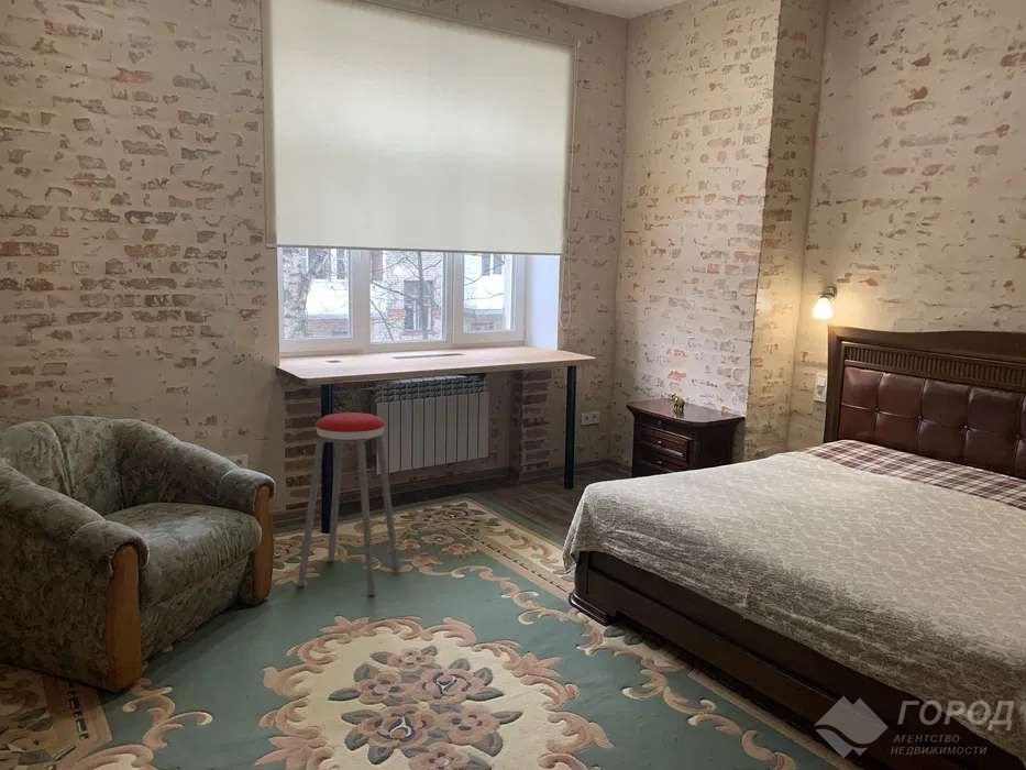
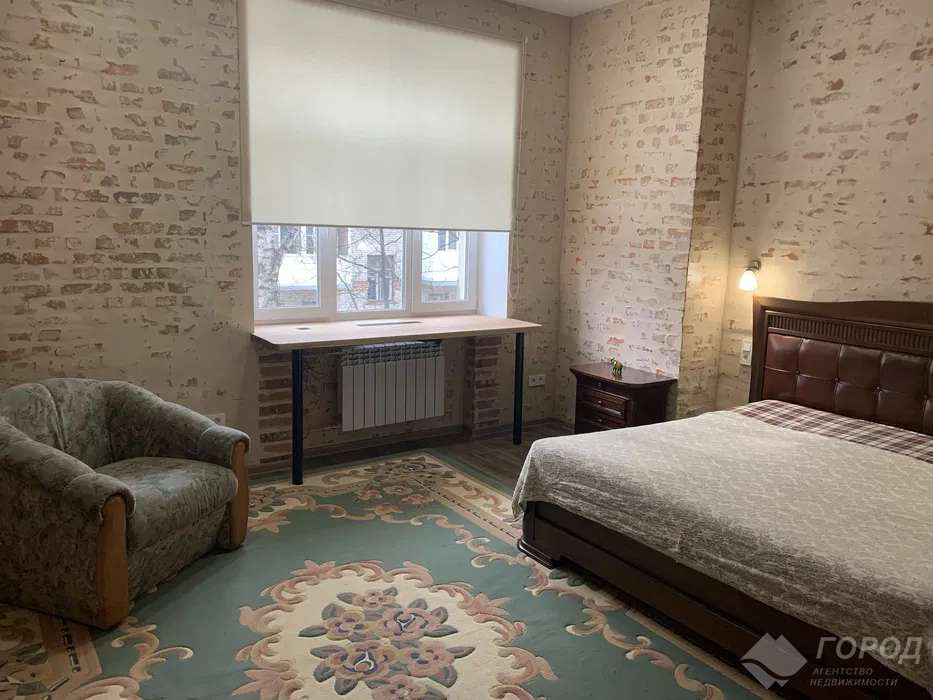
- music stool [297,411,400,596]
